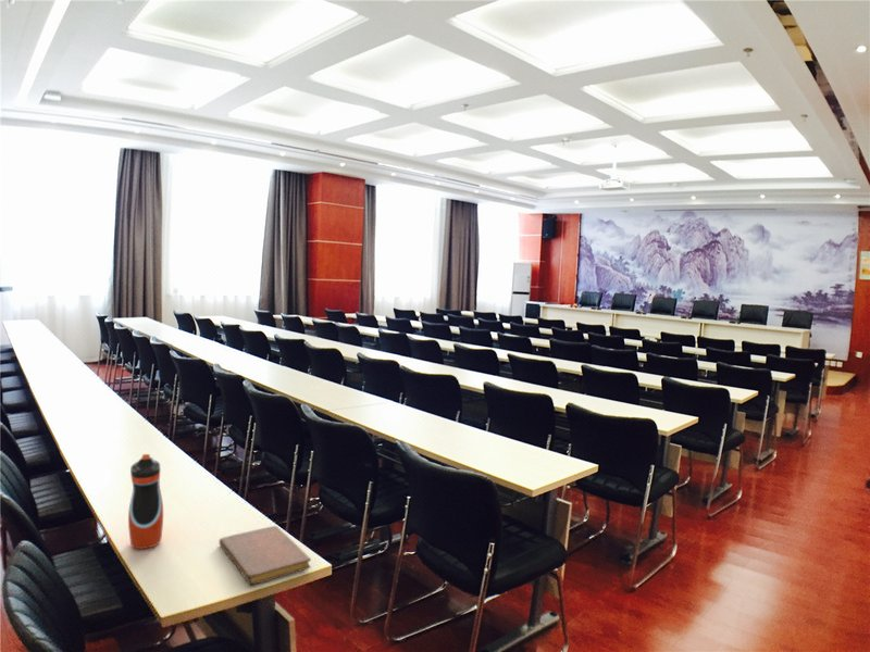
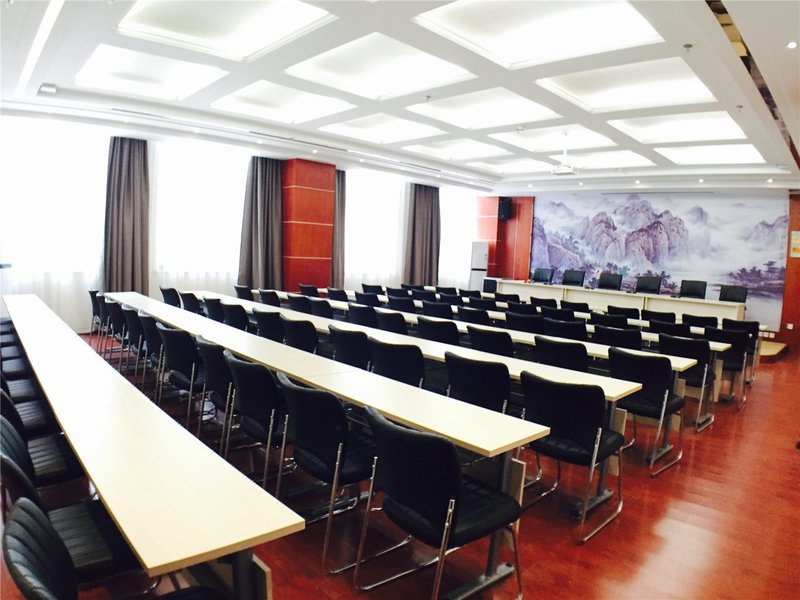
- notebook [219,525,312,586]
- water bottle [127,453,164,550]
